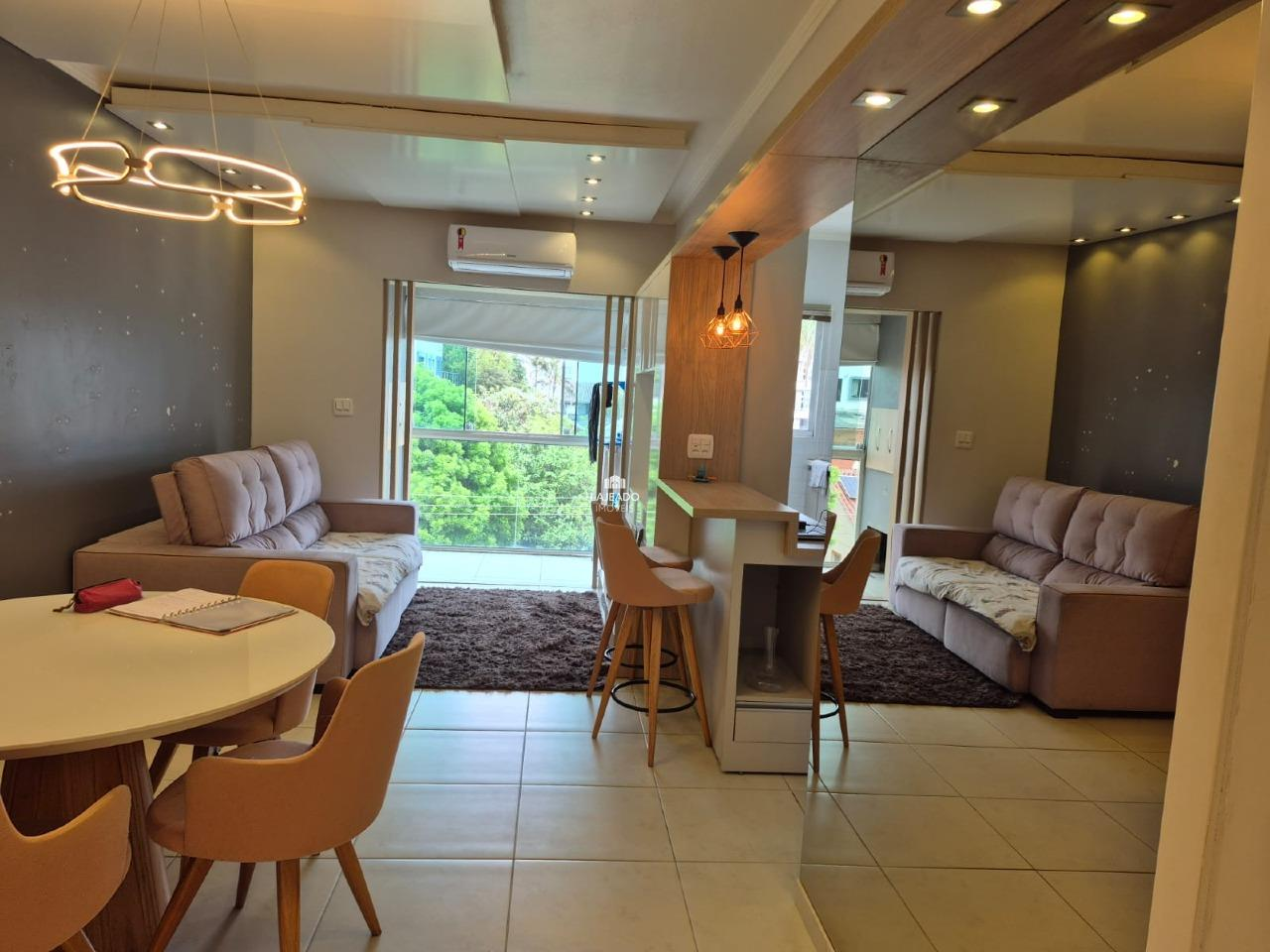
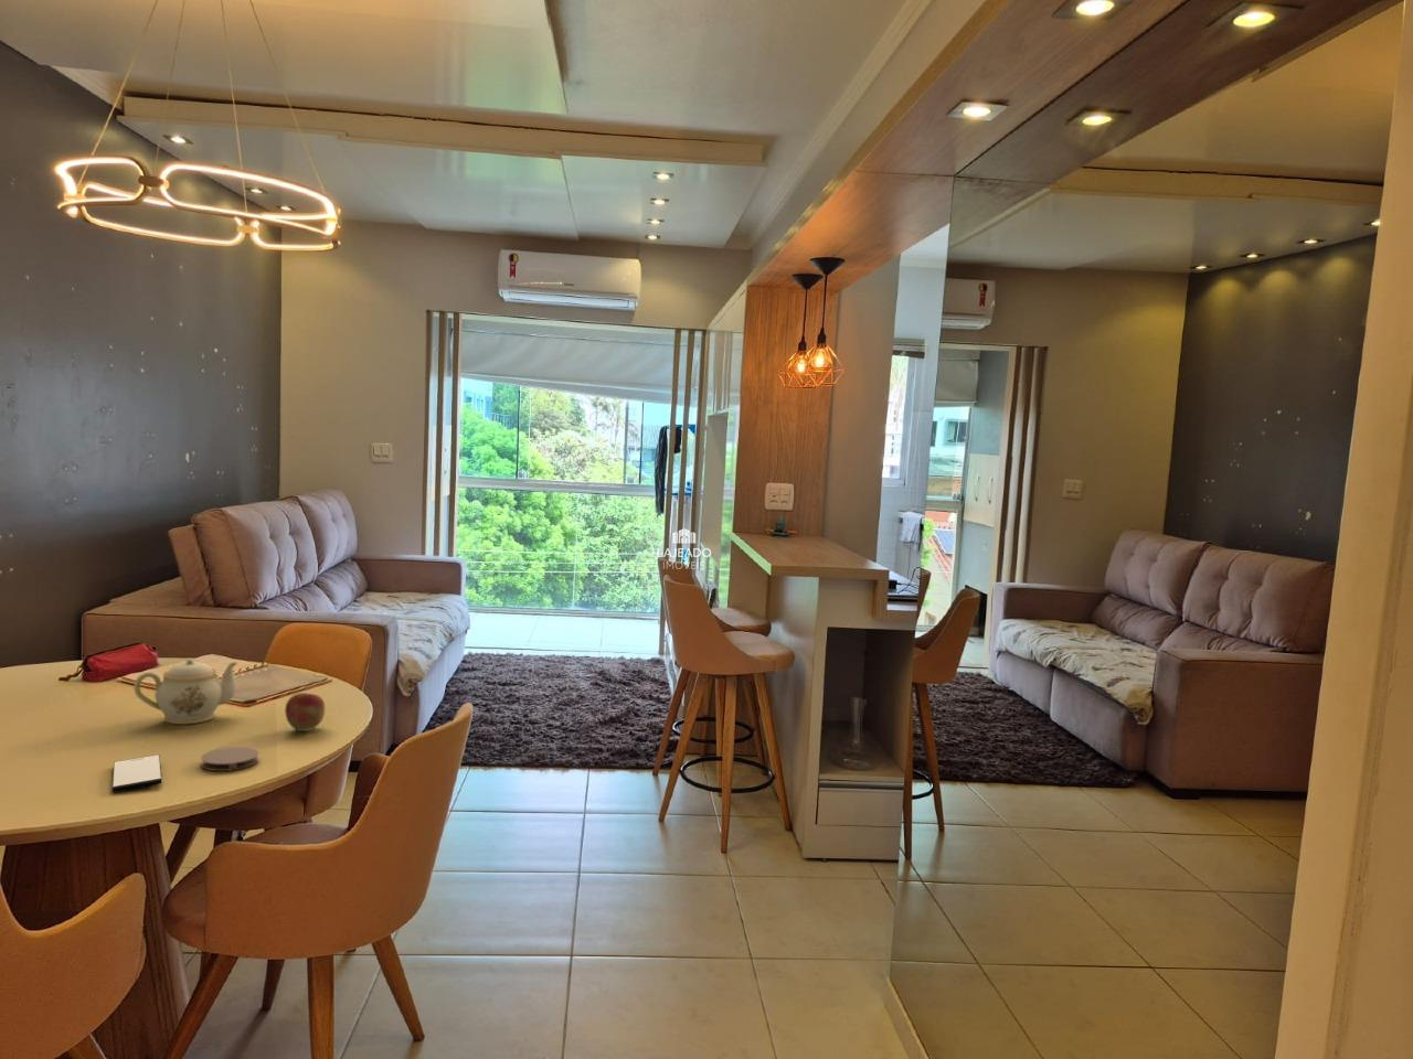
+ teapot [132,657,239,725]
+ smartphone [111,753,162,793]
+ fruit [284,692,326,732]
+ coaster [200,745,260,772]
